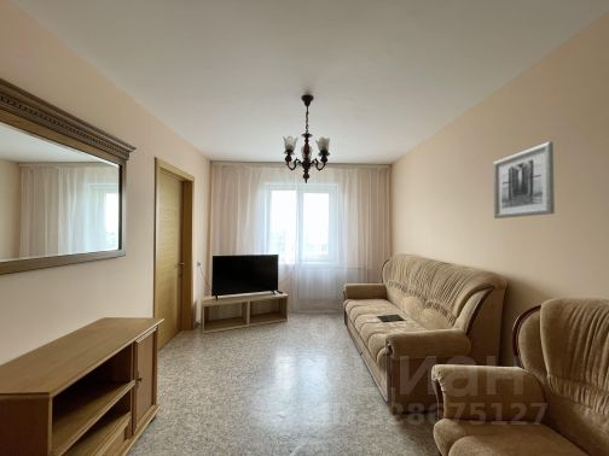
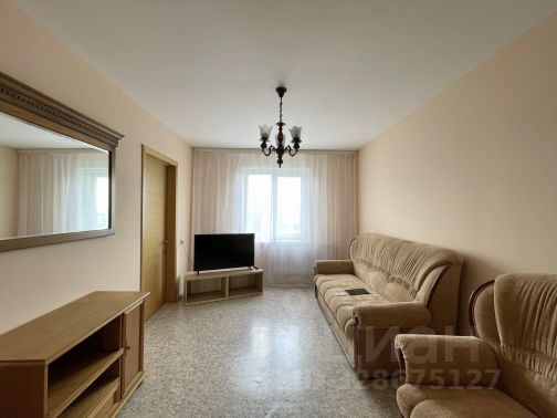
- wall art [492,141,556,220]
